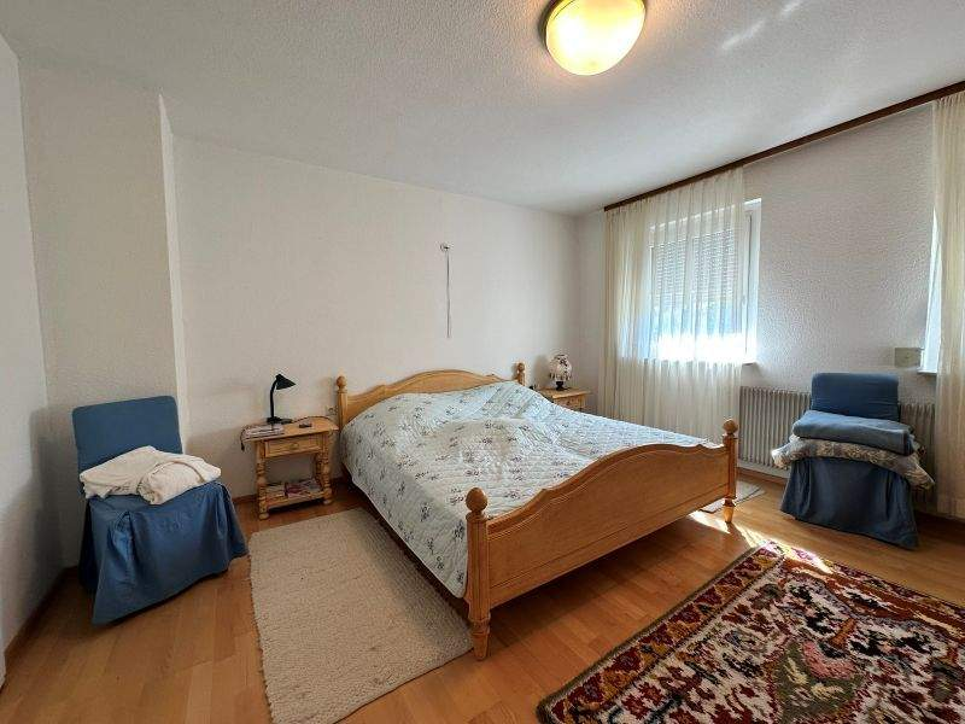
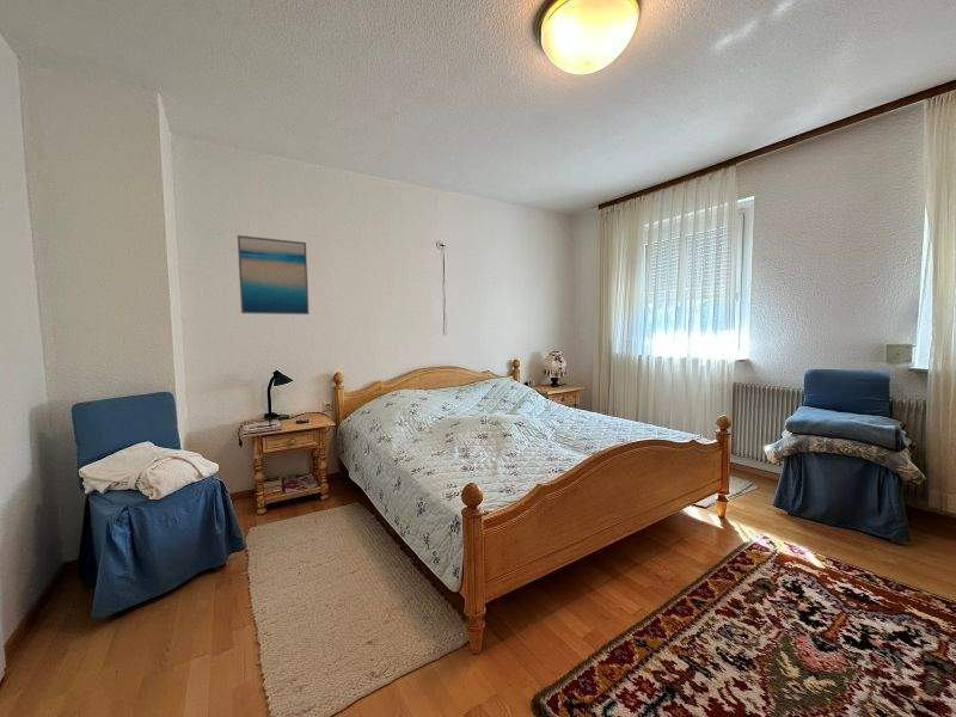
+ wall art [237,234,310,315]
